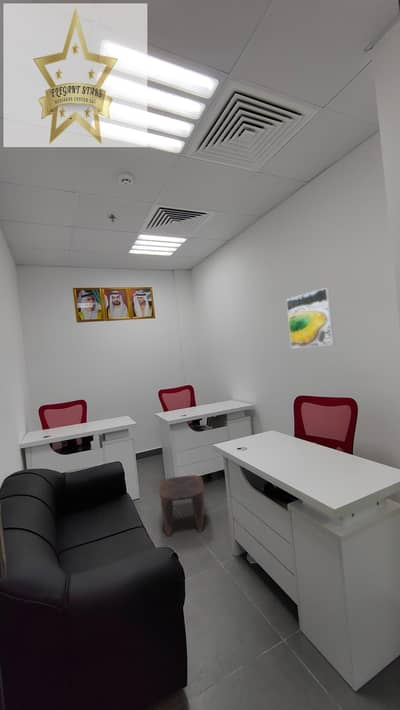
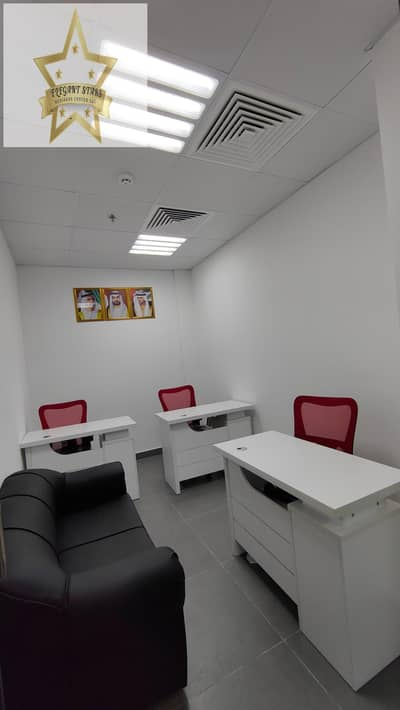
- stool [159,474,205,537]
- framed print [286,287,335,349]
